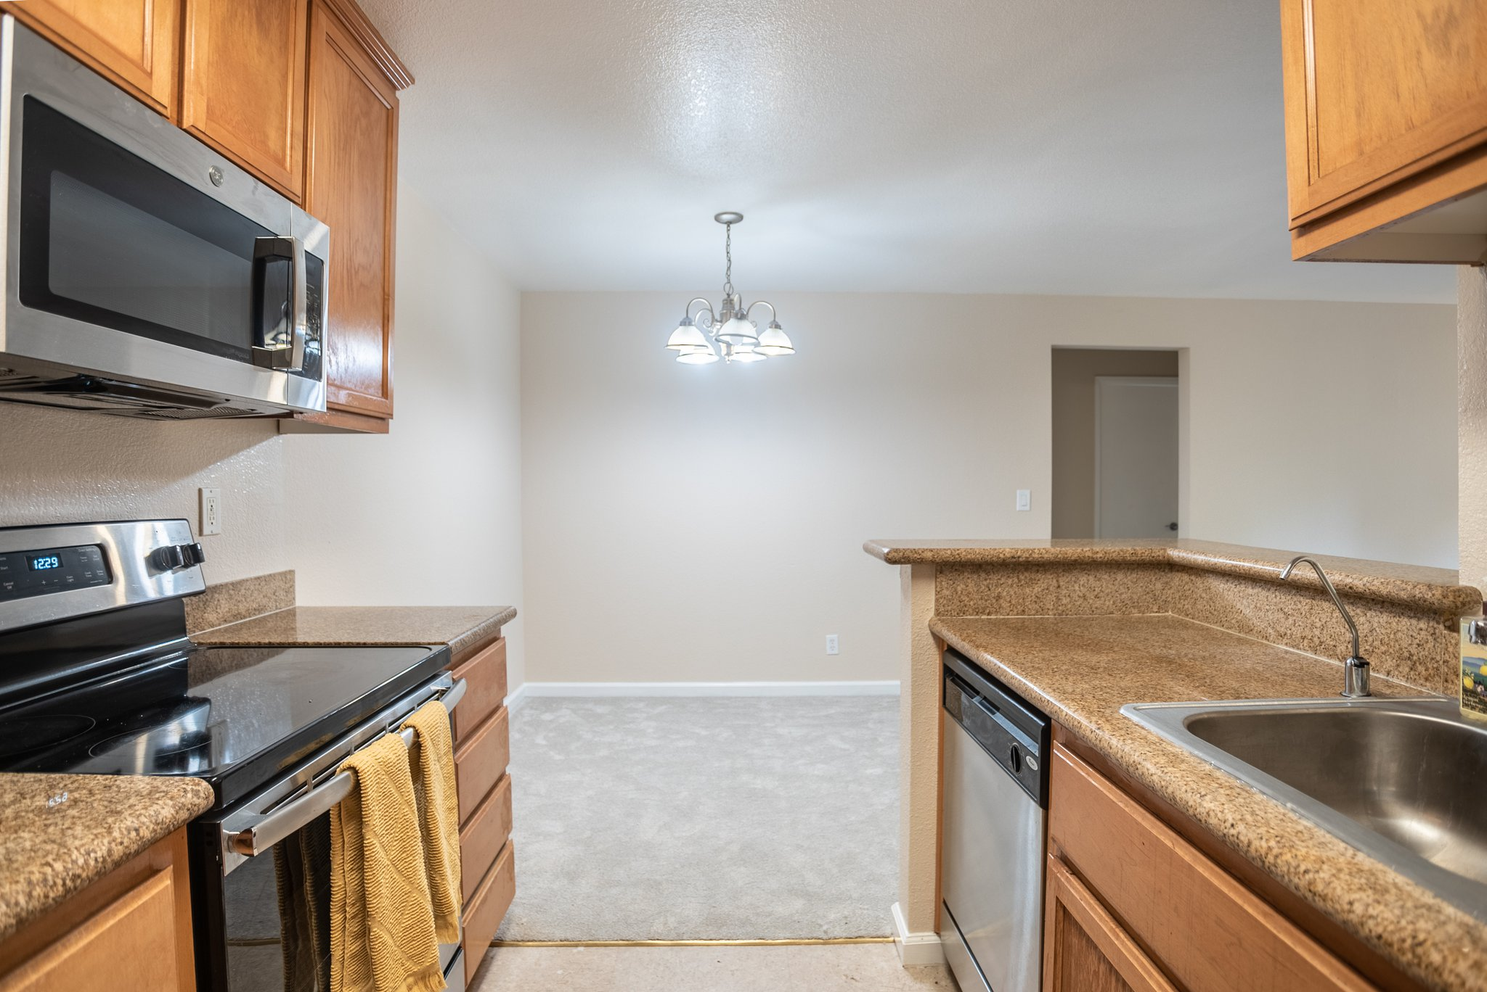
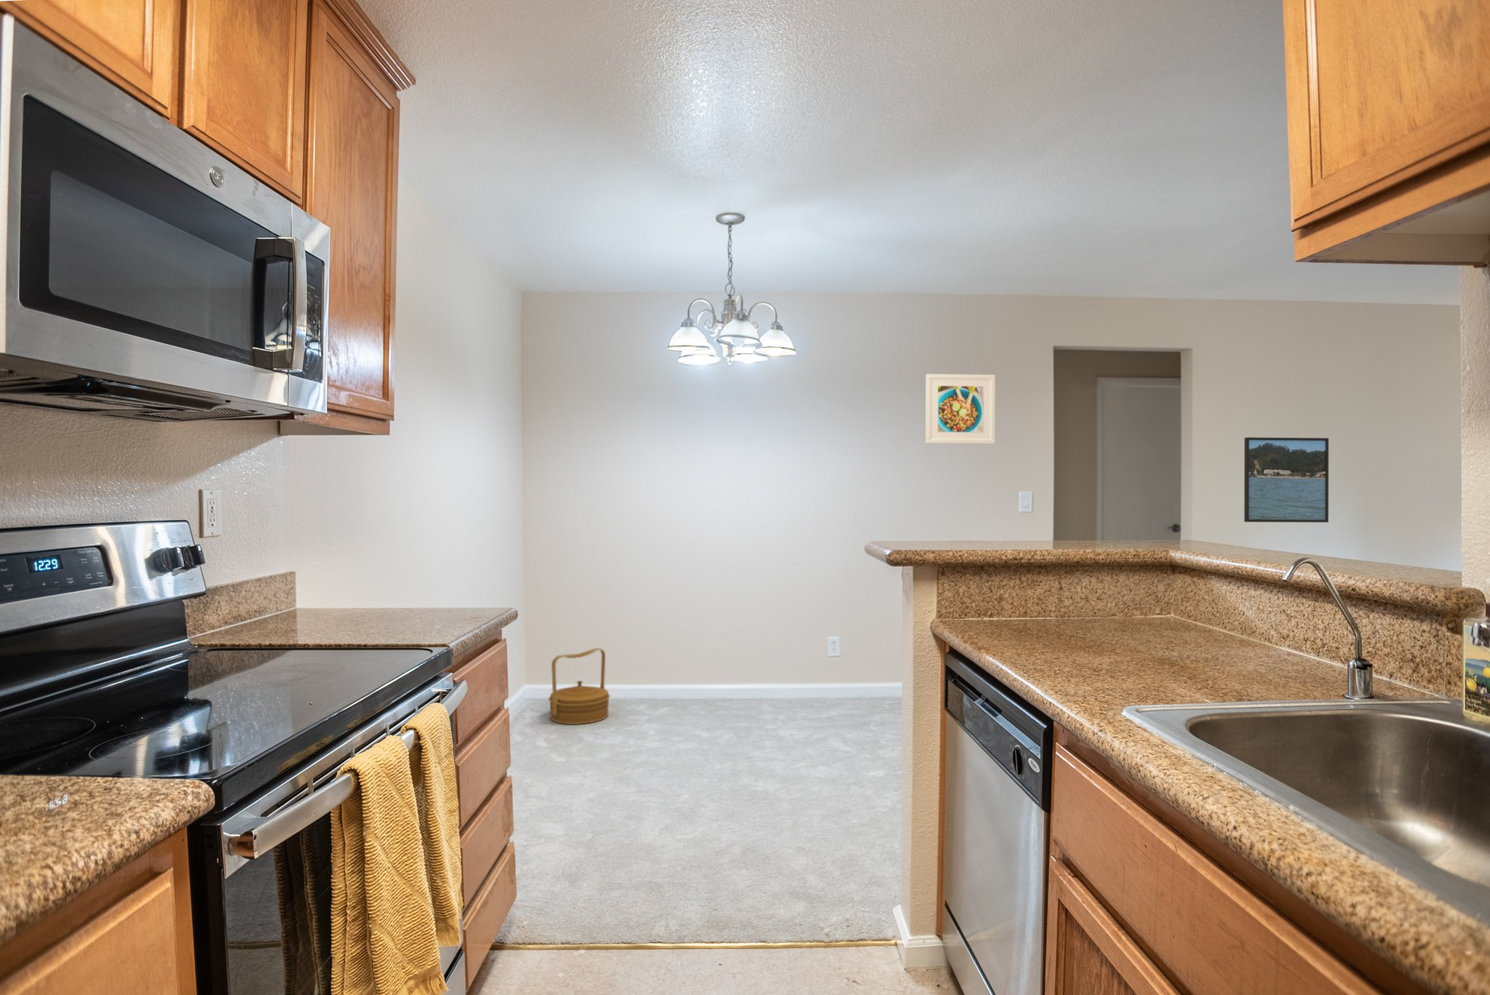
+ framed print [1244,436,1329,523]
+ basket [547,647,611,725]
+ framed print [925,373,996,445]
